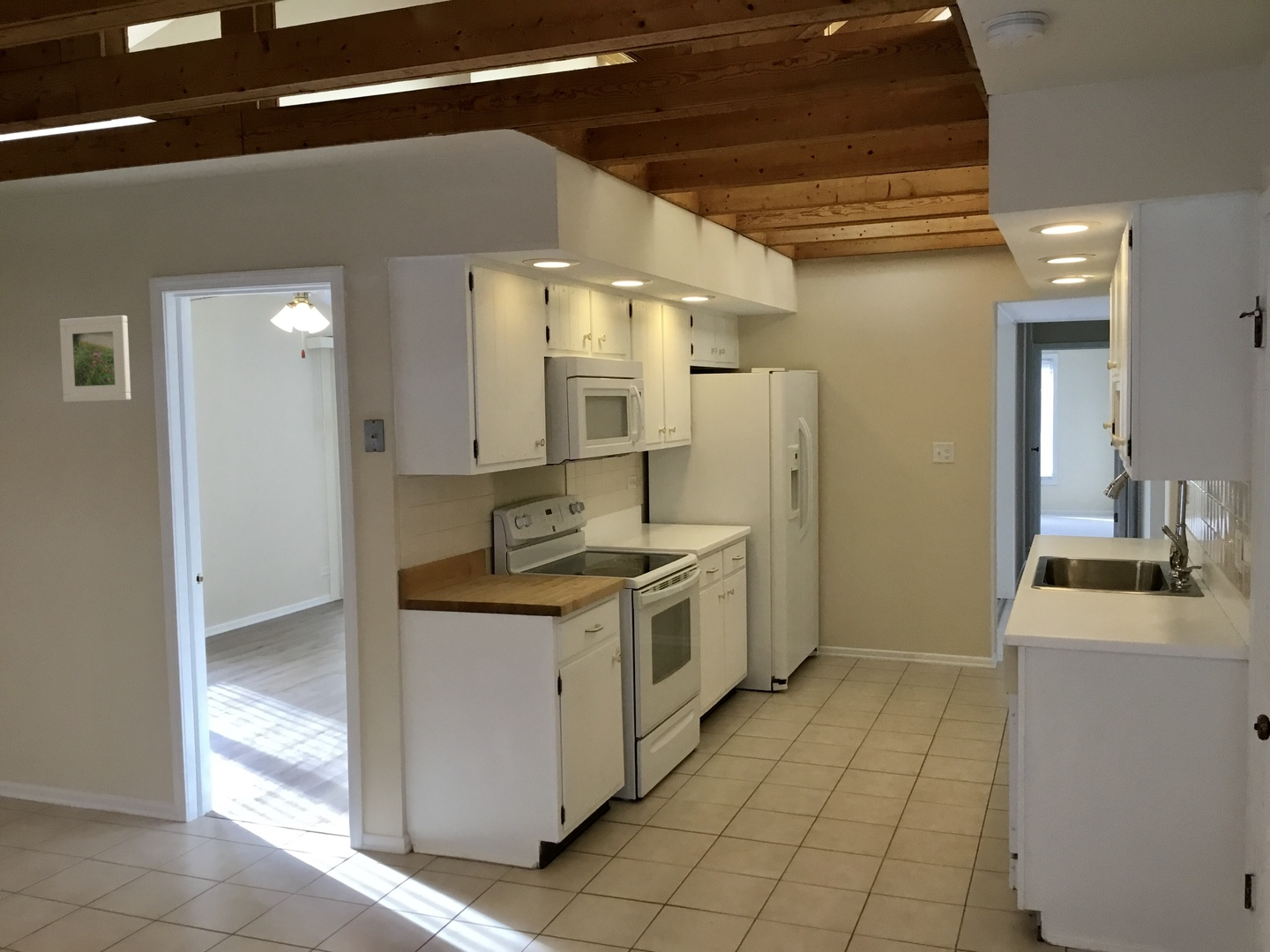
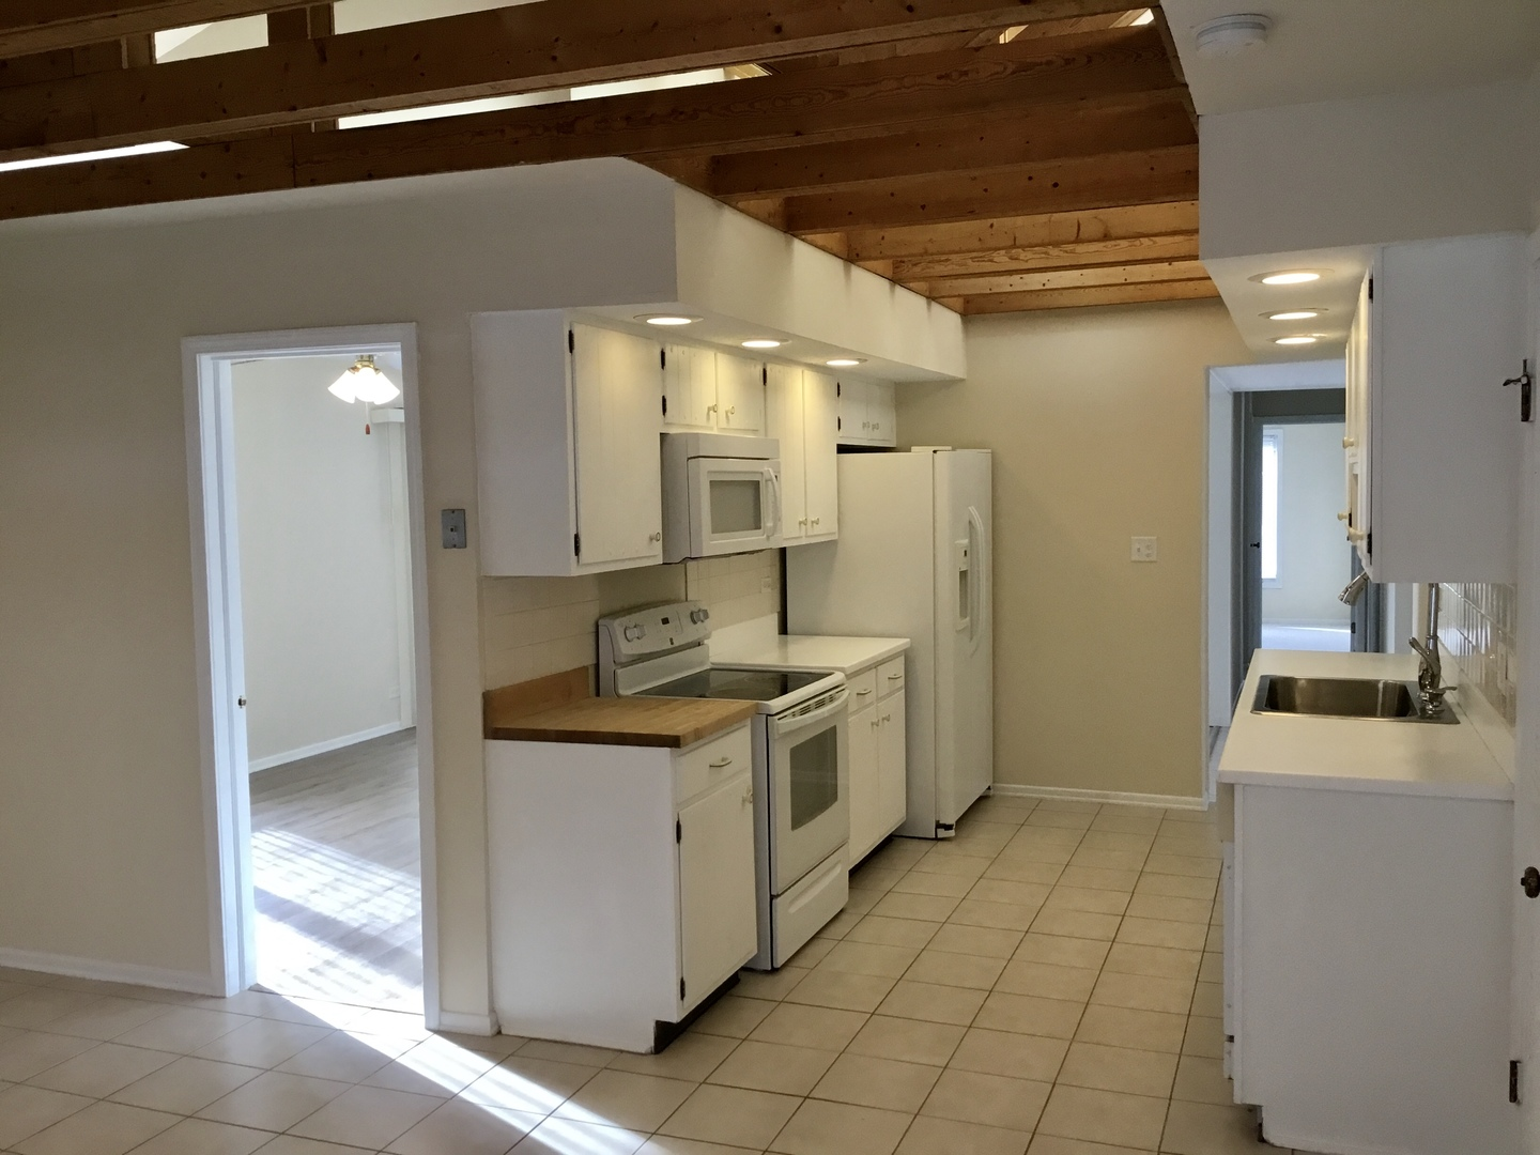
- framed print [59,315,131,403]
